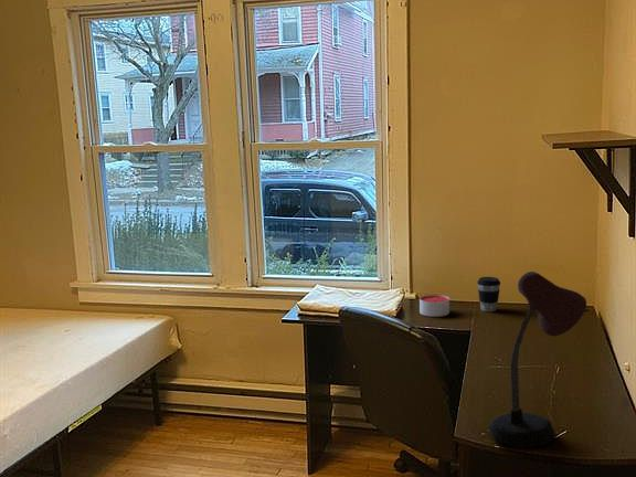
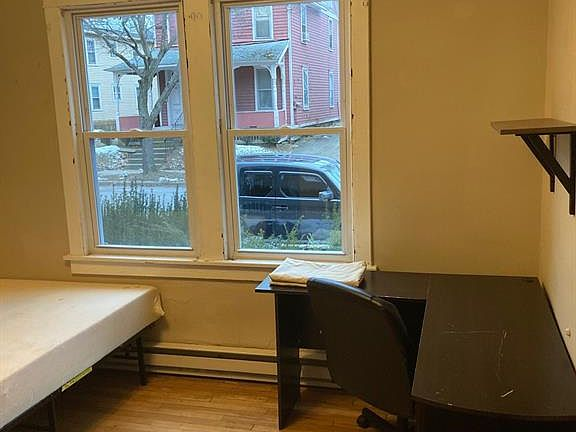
- candle [418,294,451,318]
- coffee cup [476,276,501,312]
- desk lamp [488,271,587,448]
